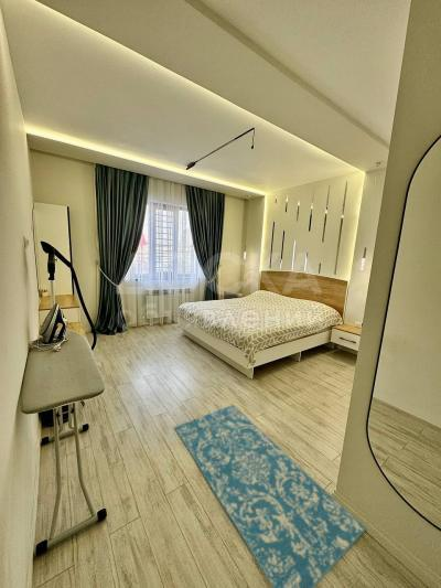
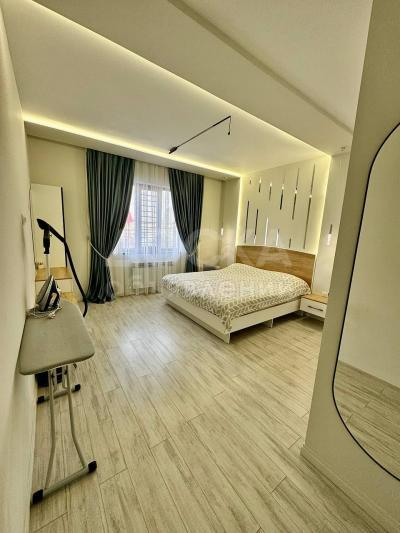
- rug [173,404,367,588]
